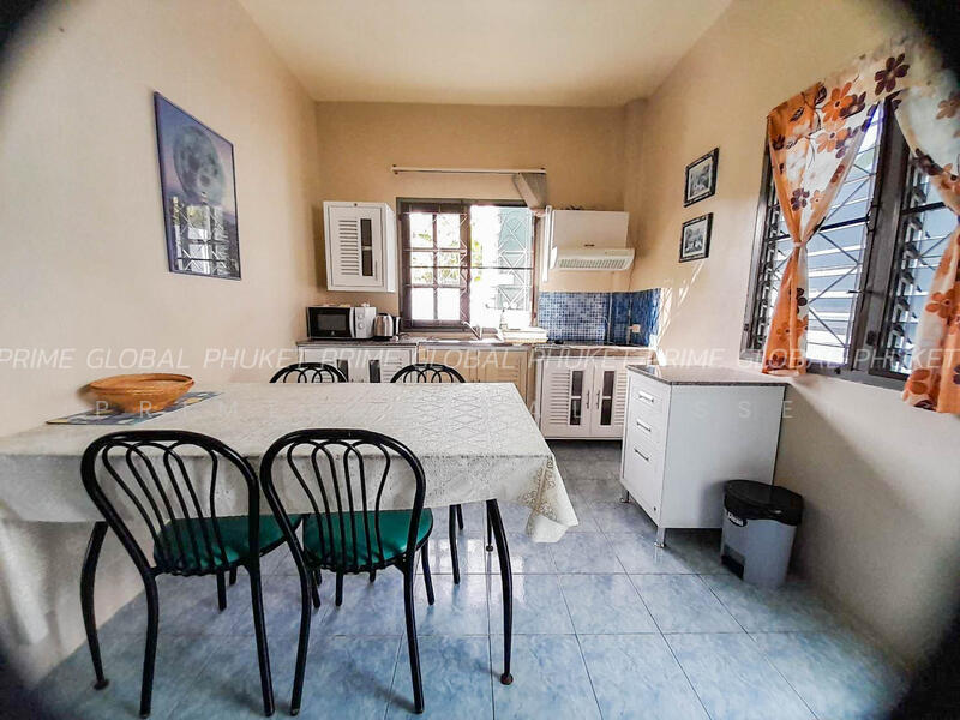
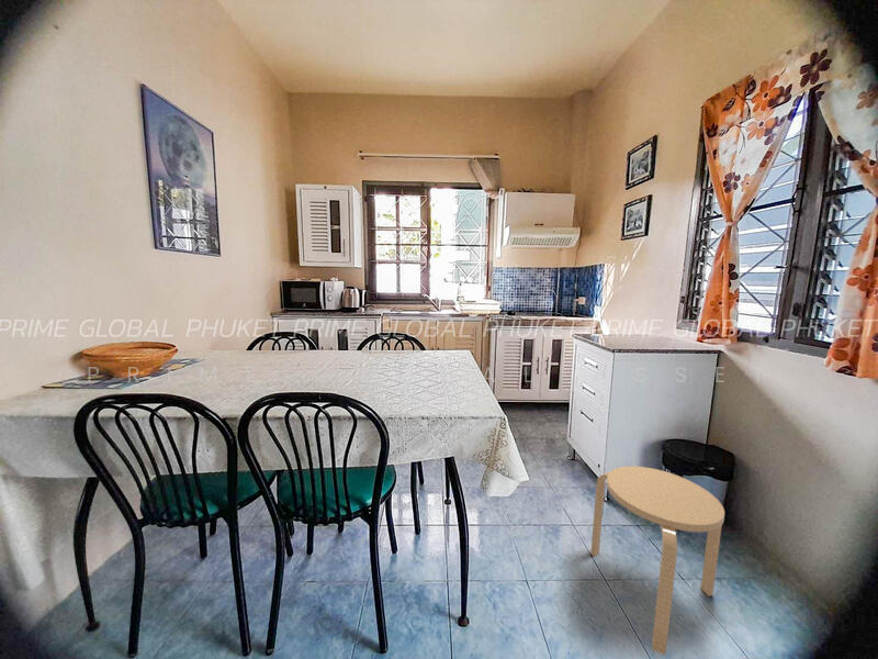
+ stool [589,465,725,656]
